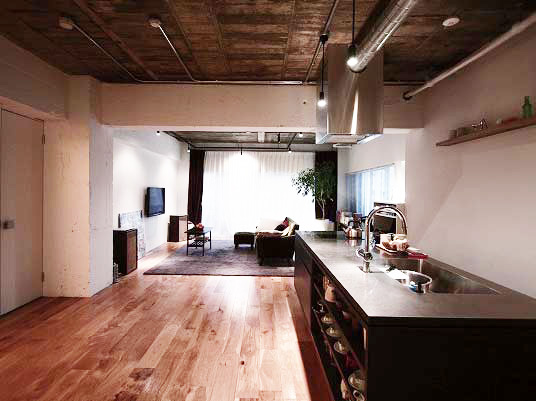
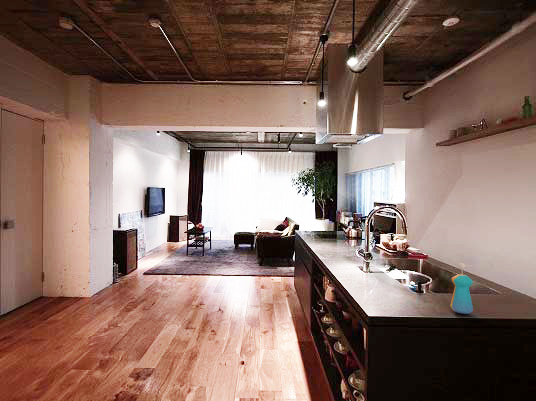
+ soap dispenser [449,262,474,315]
